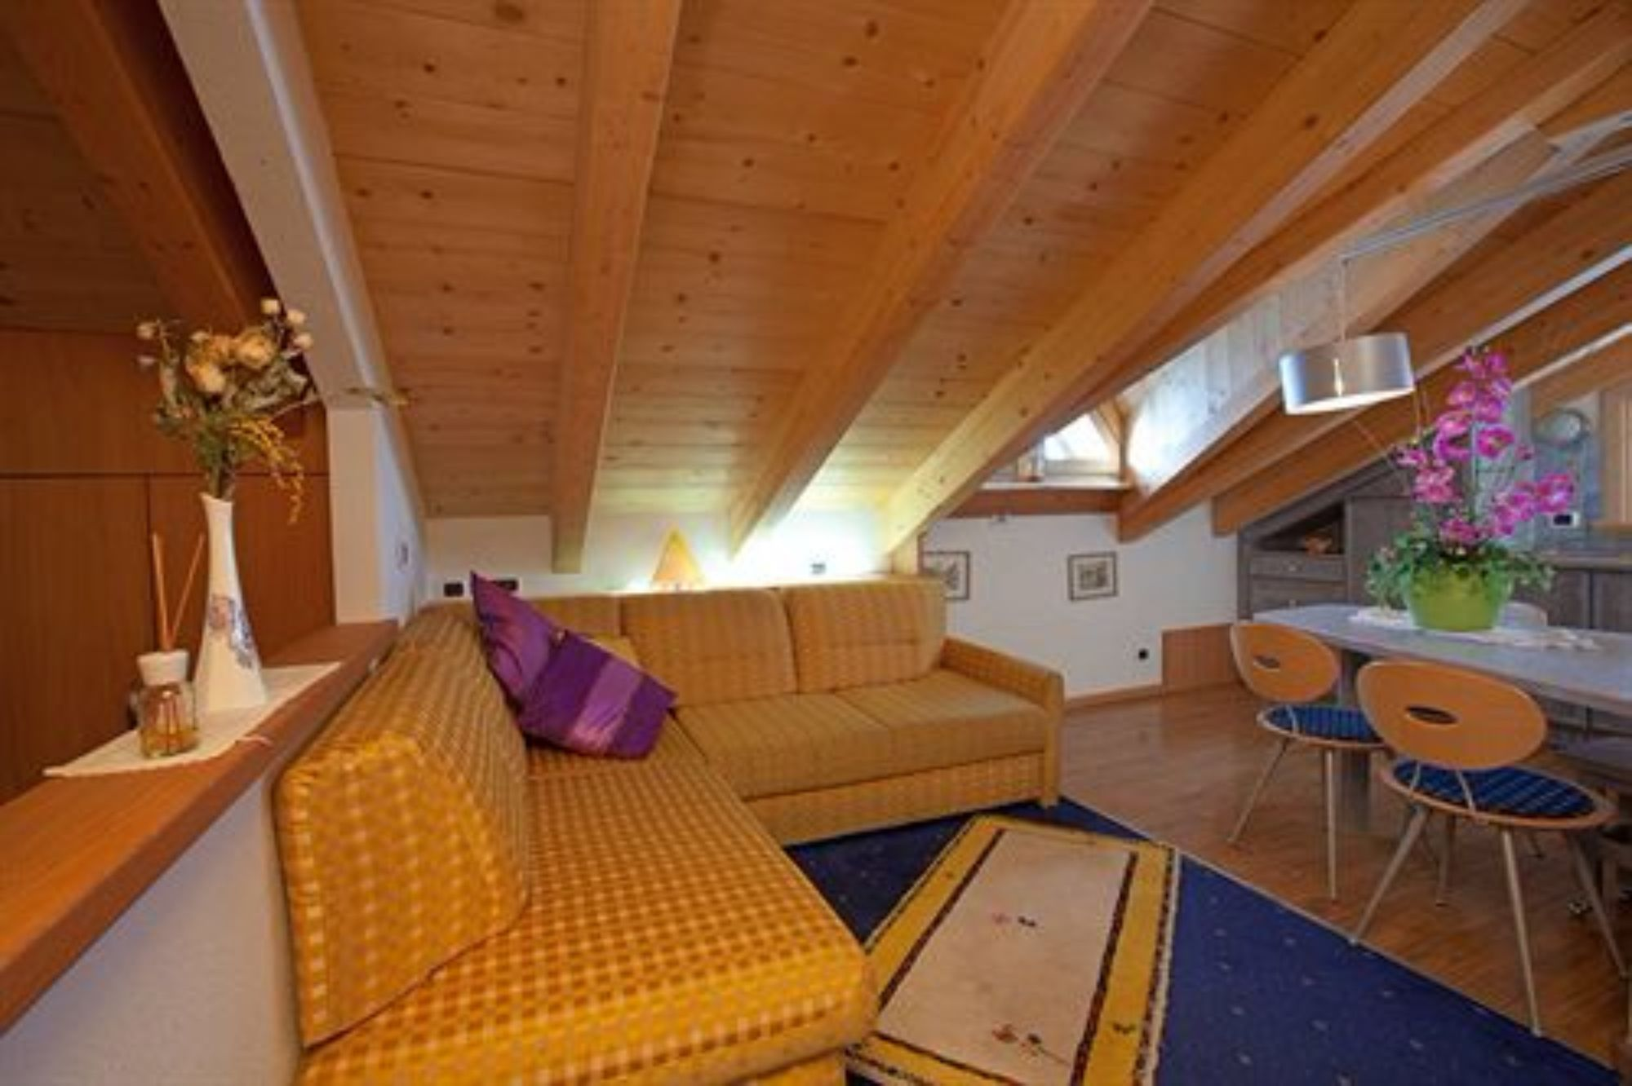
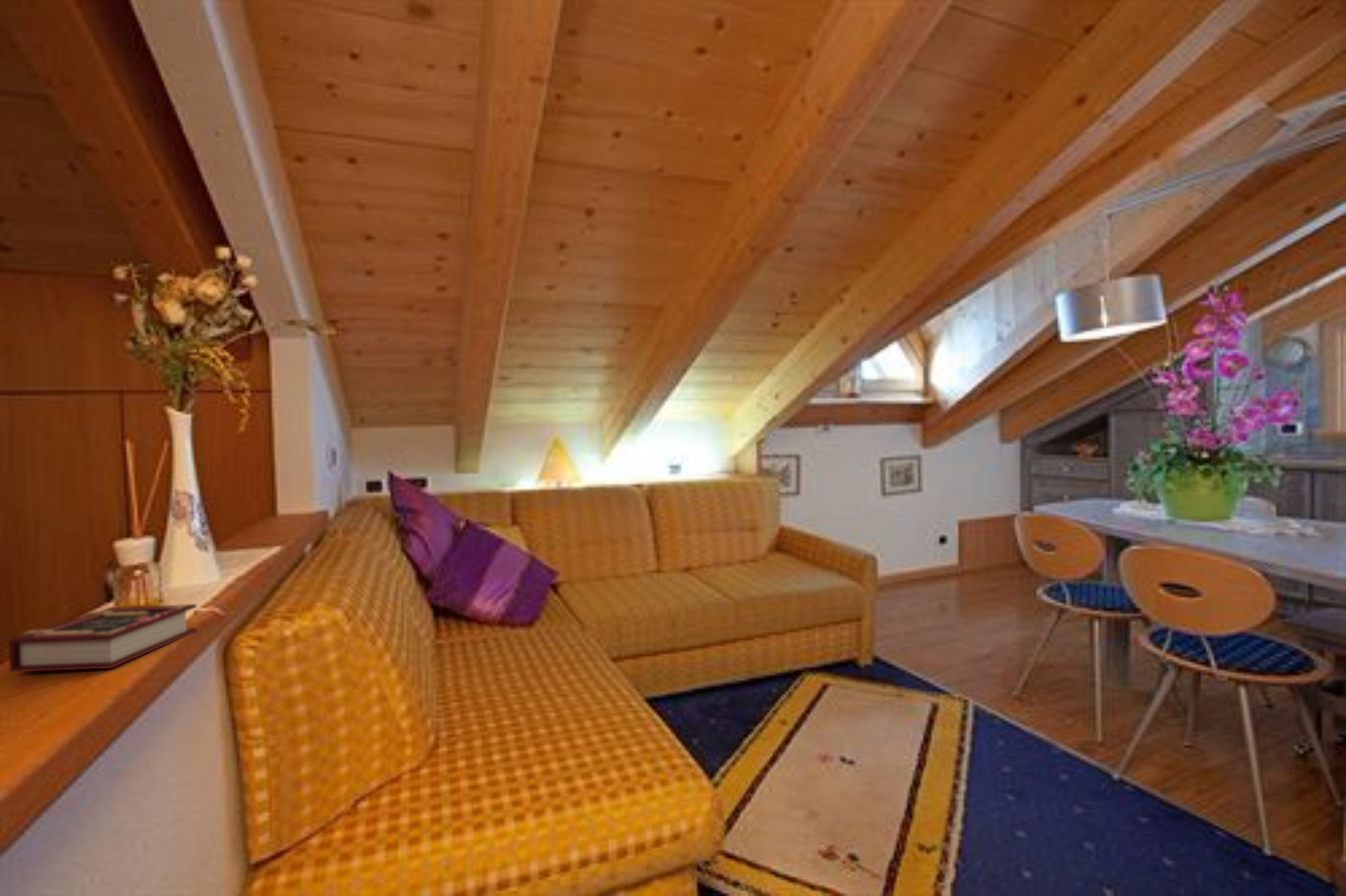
+ book [8,603,198,673]
